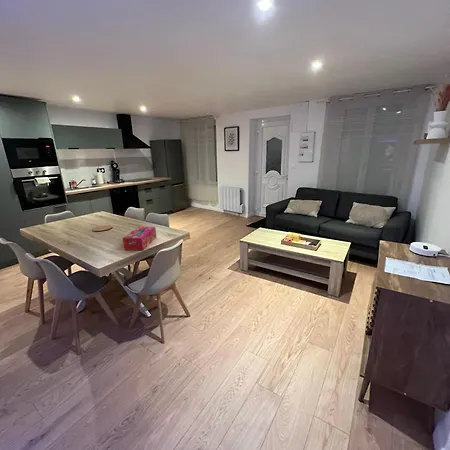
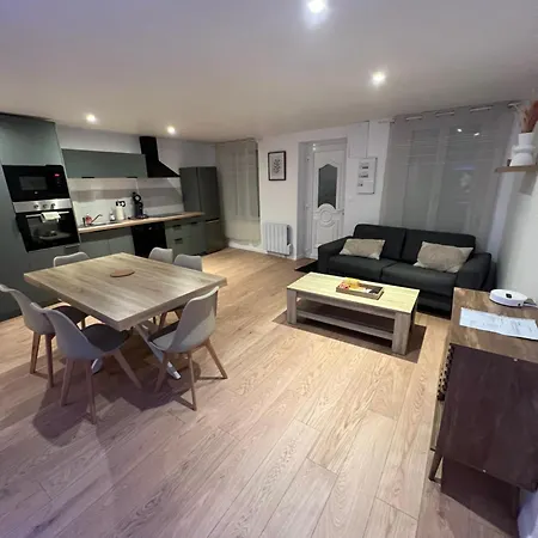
- tissue box [122,226,157,251]
